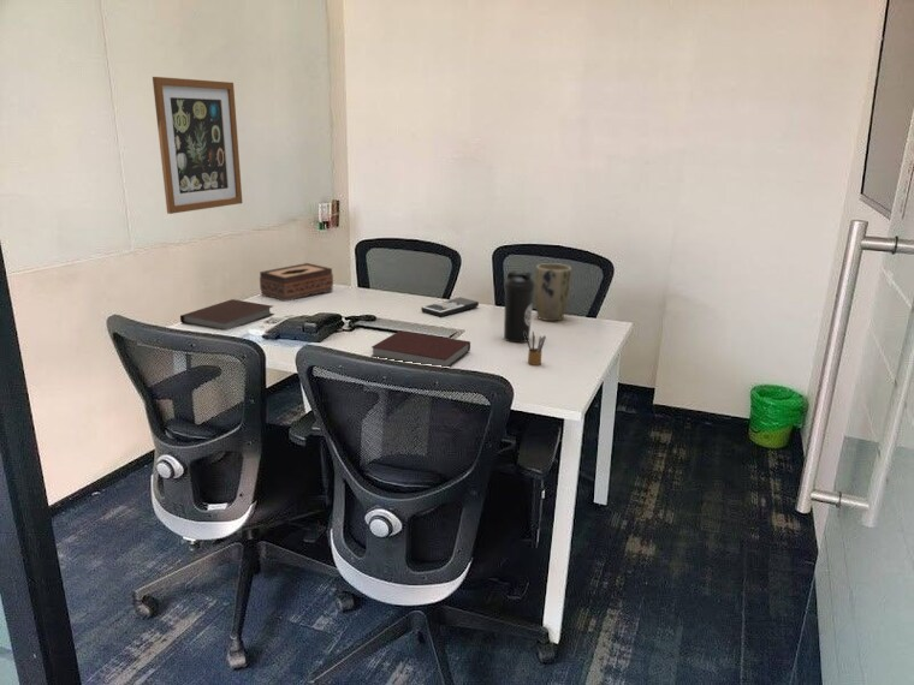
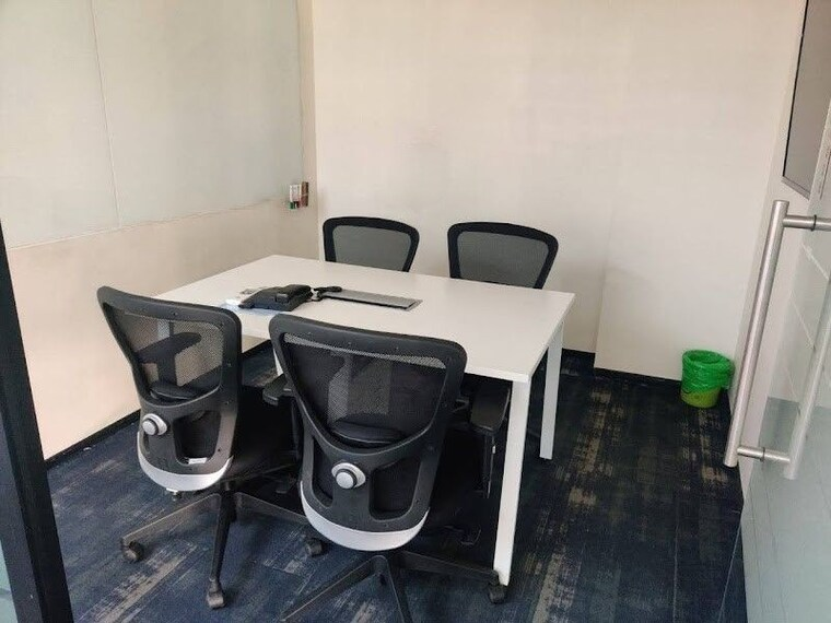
- notebook [370,329,471,368]
- notebook [179,298,275,330]
- wall art [152,76,243,215]
- plant pot [533,262,572,322]
- water bottle [503,269,535,344]
- pencil box [524,330,547,367]
- tissue box [259,262,334,303]
- calculator [420,296,480,318]
